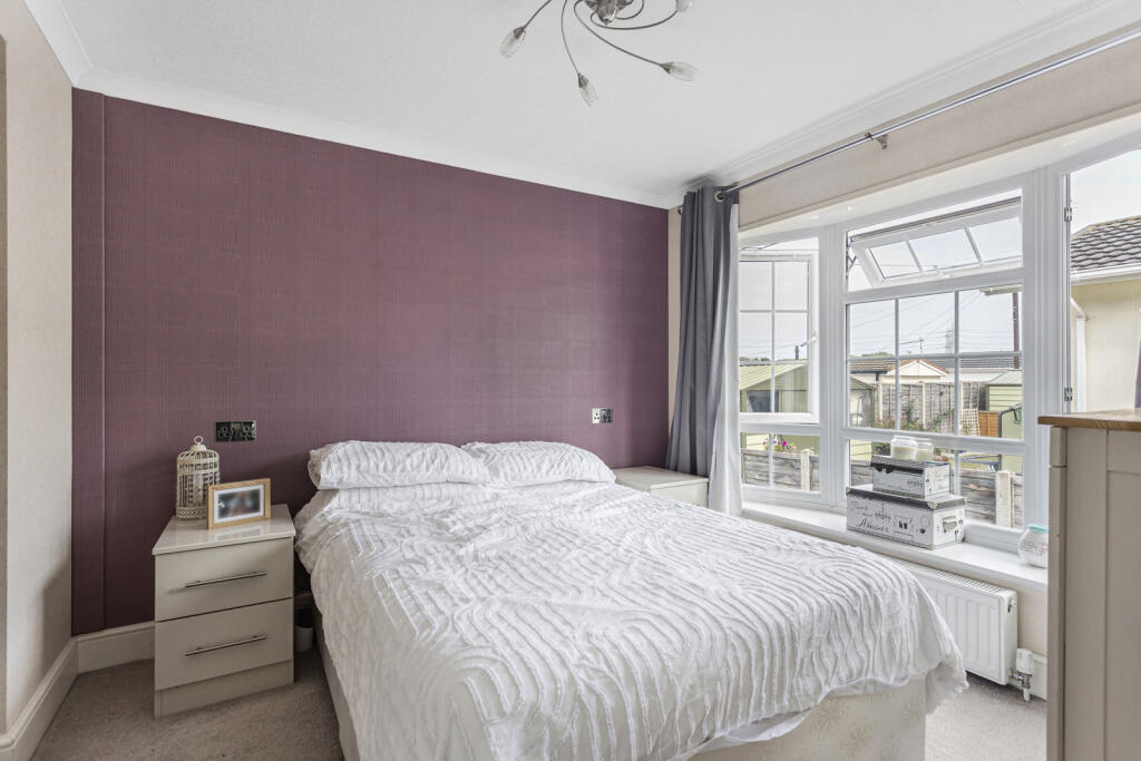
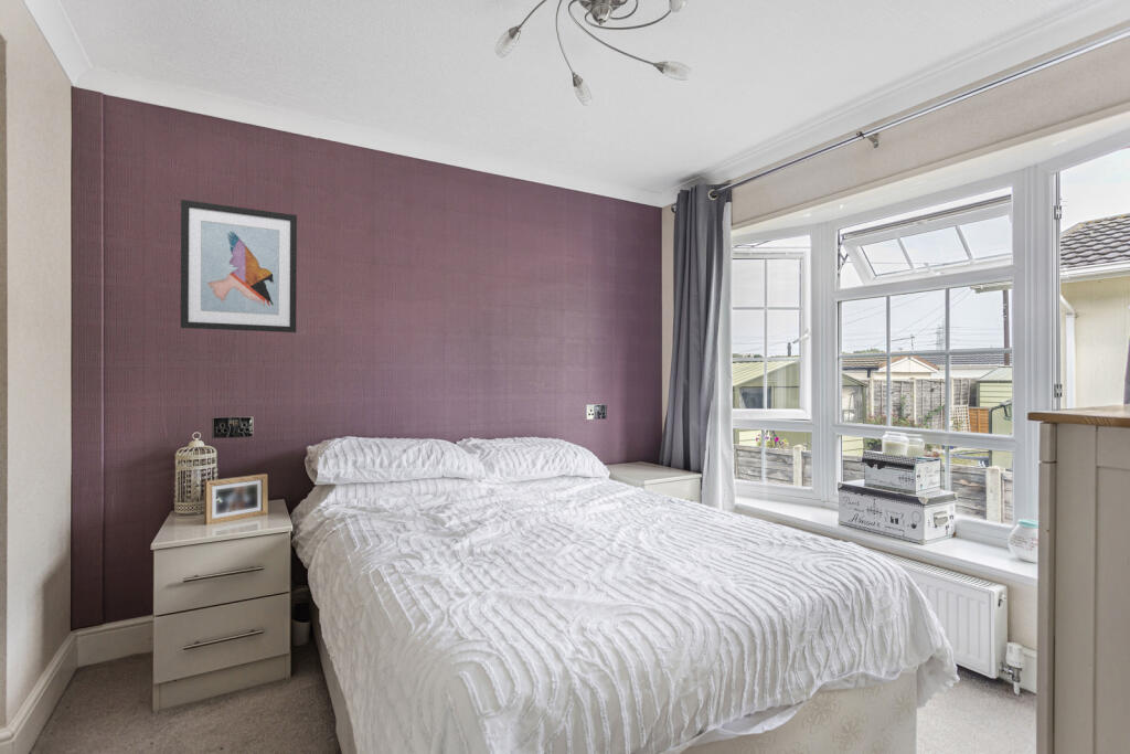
+ wall art [180,199,298,333]
